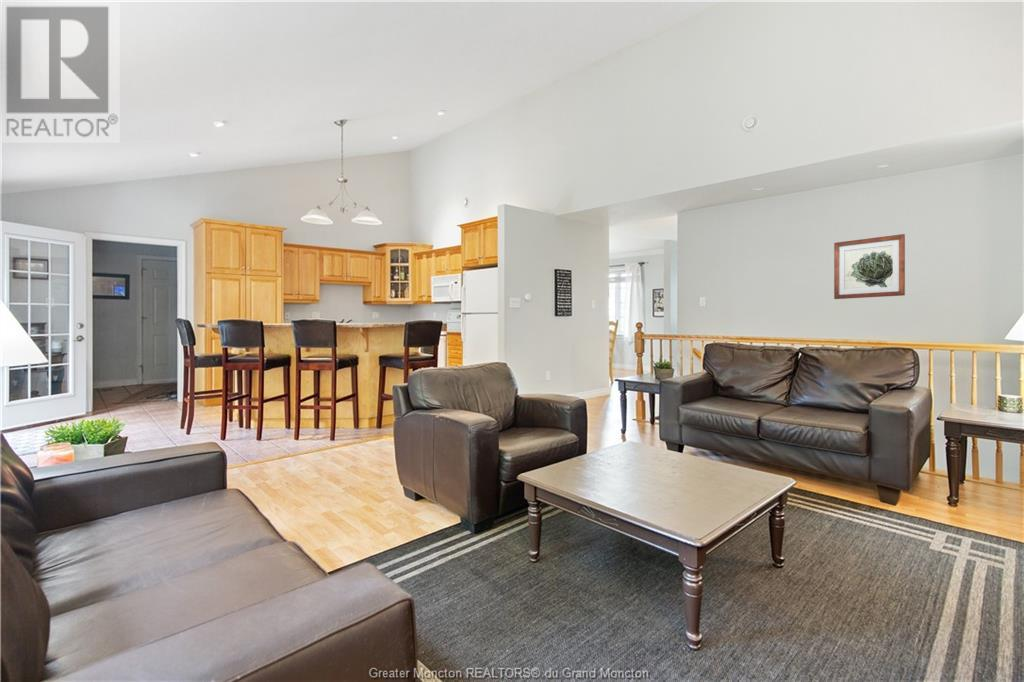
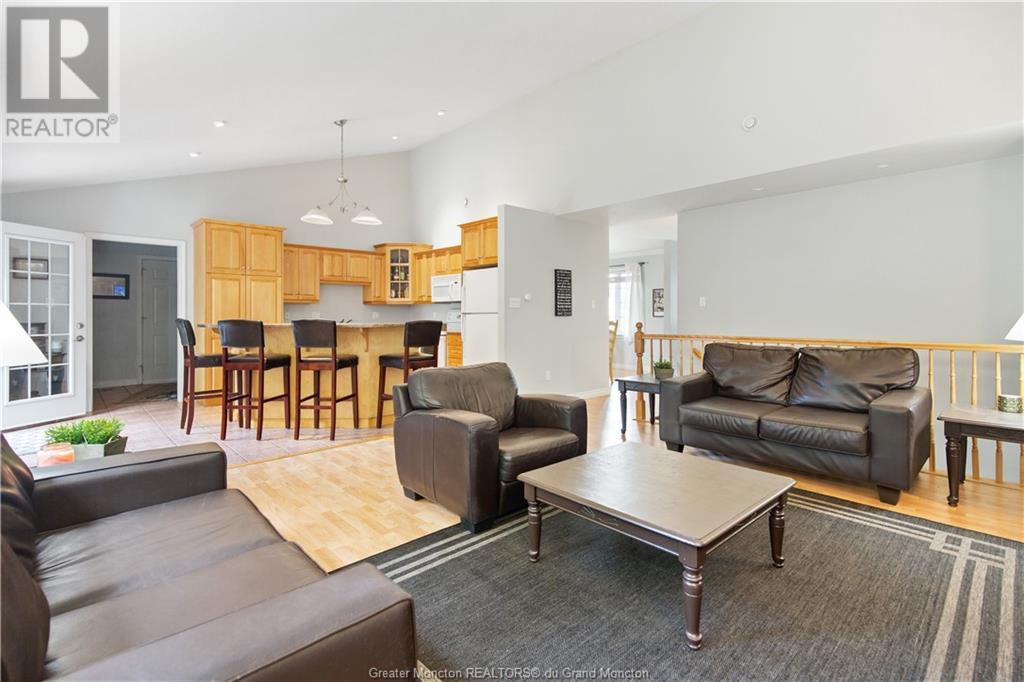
- wall art [833,233,906,300]
